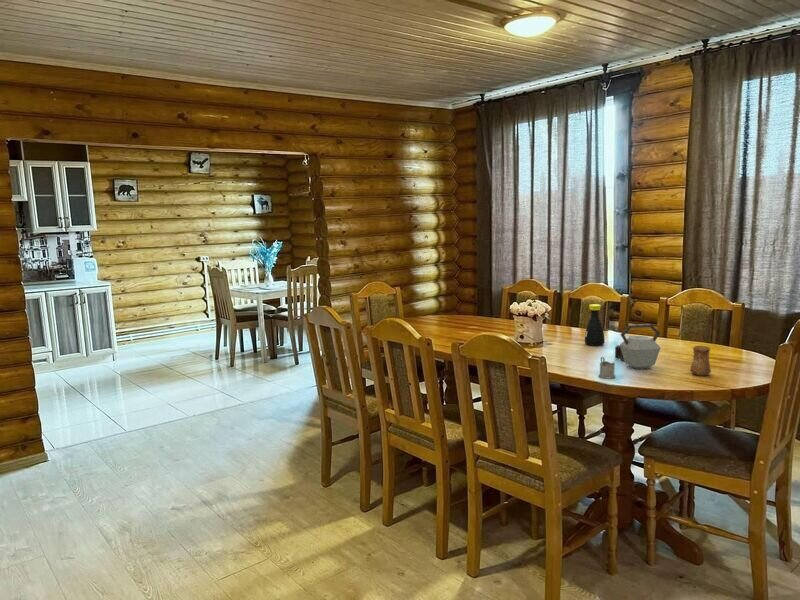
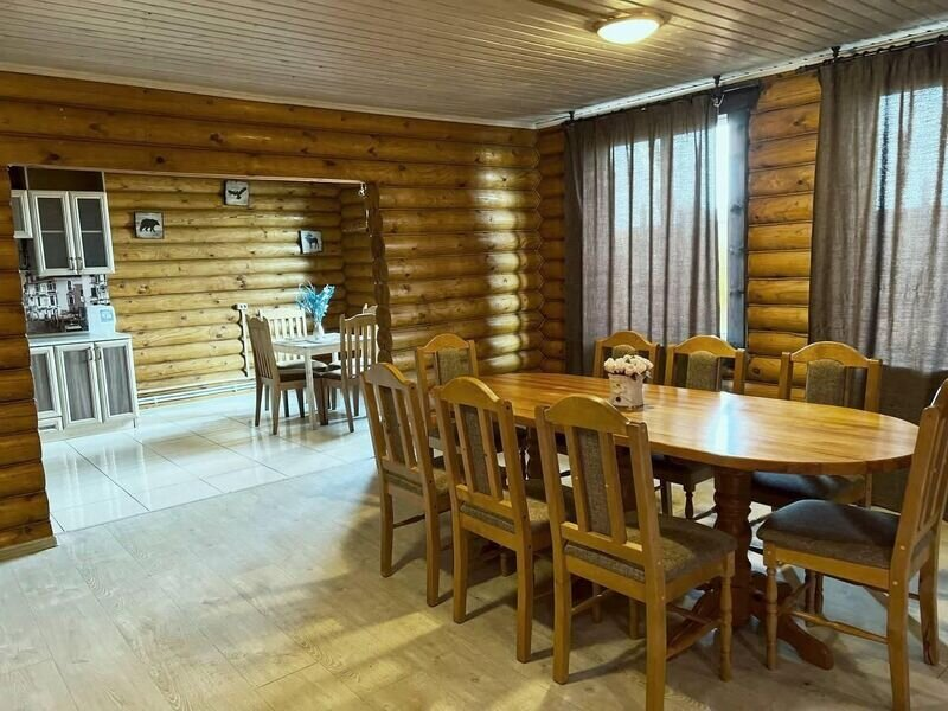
- bottle [584,303,606,347]
- cup [689,345,712,377]
- kettle [614,323,662,370]
- tea glass holder [597,356,617,380]
